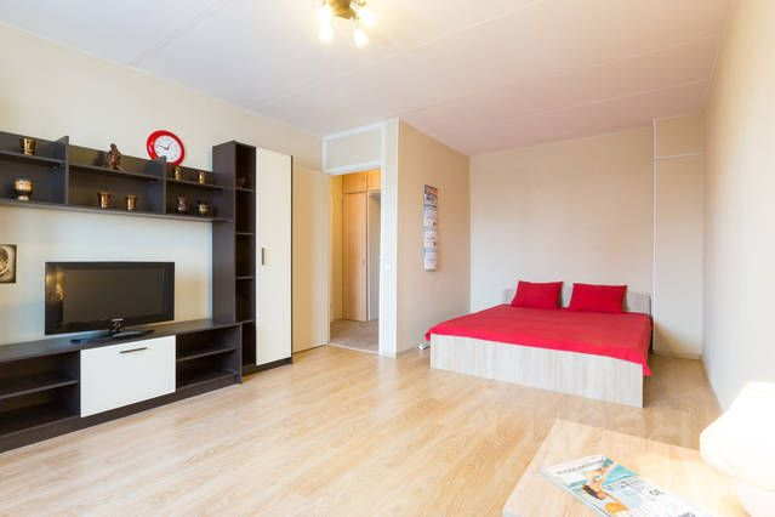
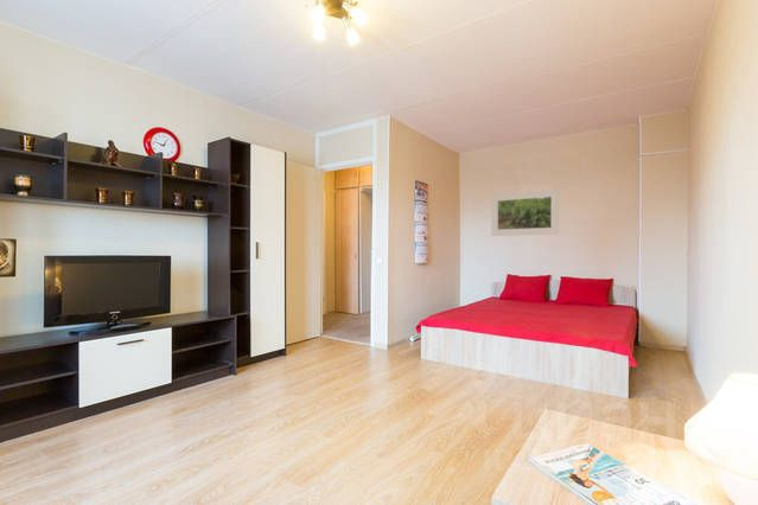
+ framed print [491,188,560,237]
